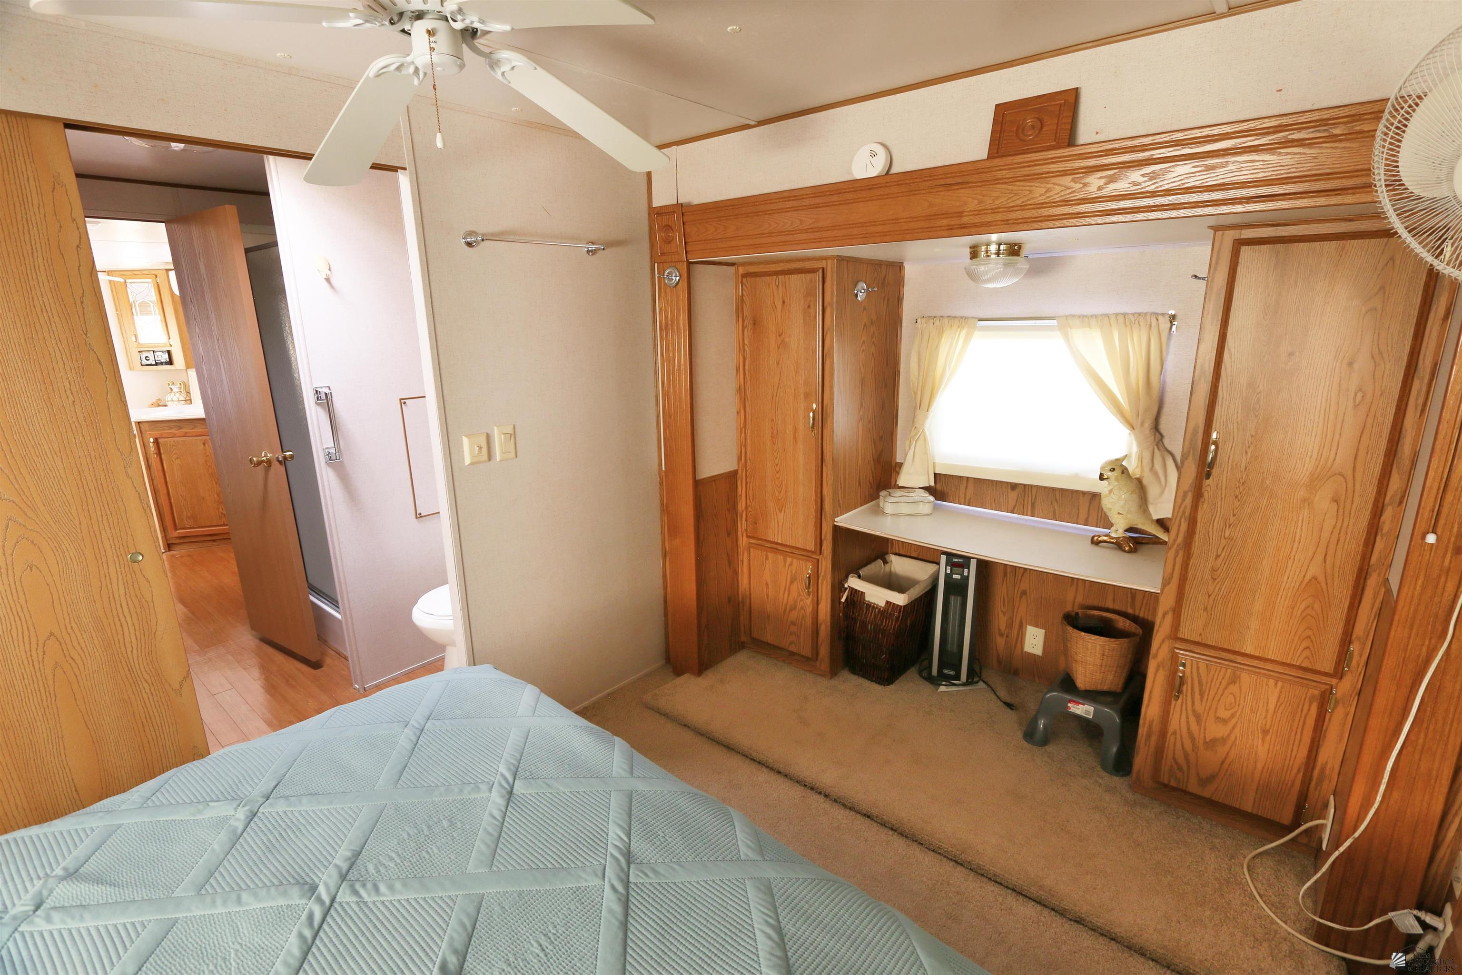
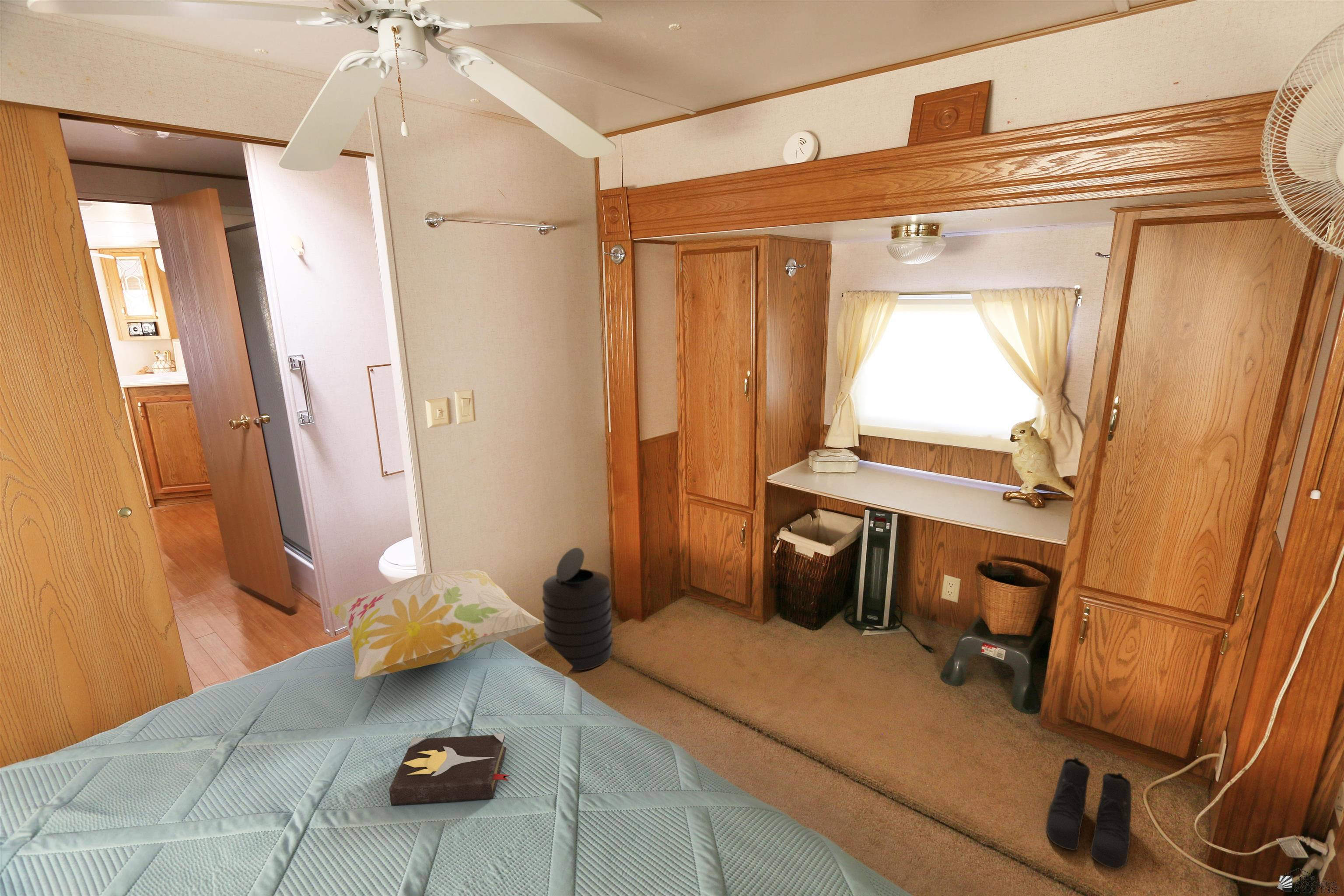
+ decorative pillow [327,569,544,680]
+ boots [1046,757,1132,870]
+ trash can [542,547,613,671]
+ hardback book [389,733,511,806]
